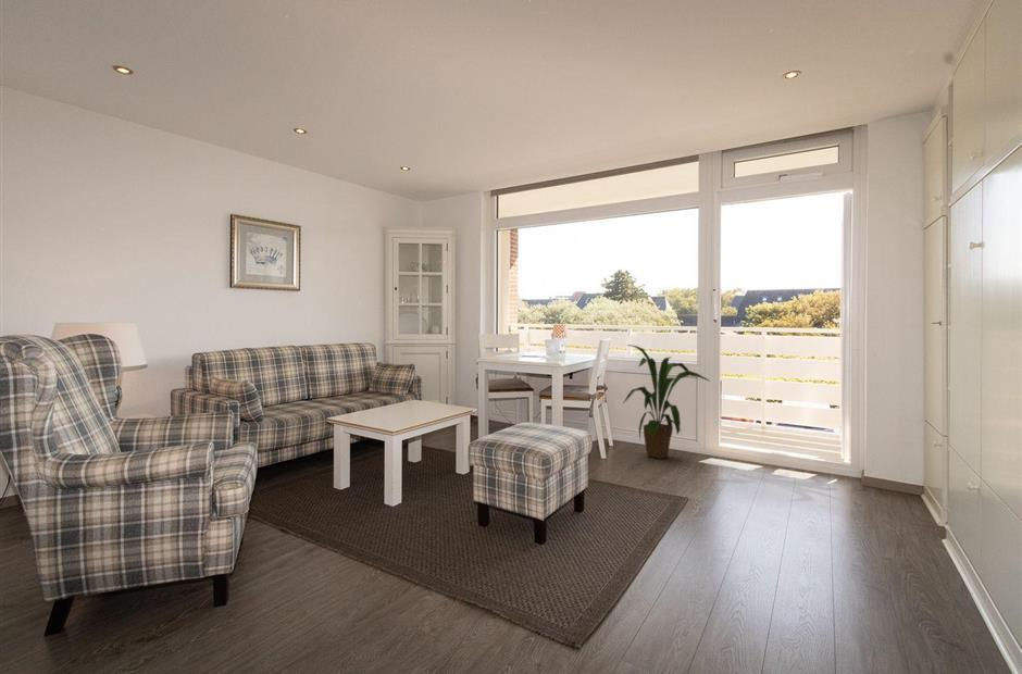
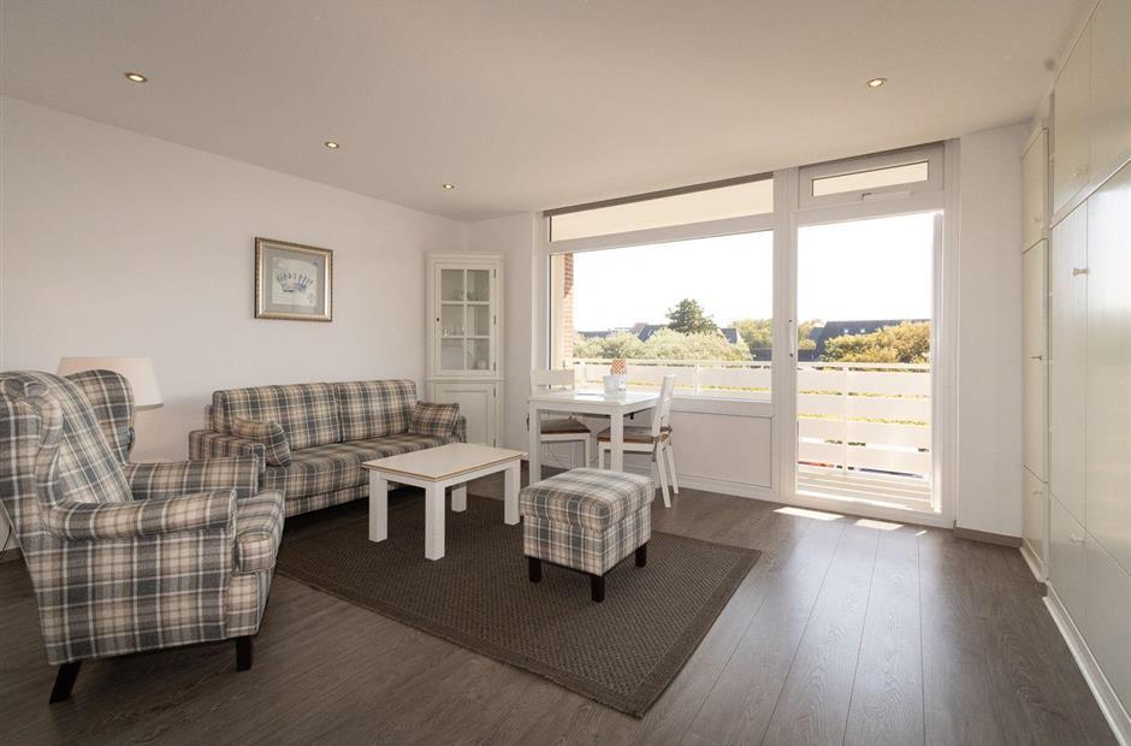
- house plant [621,344,711,460]
